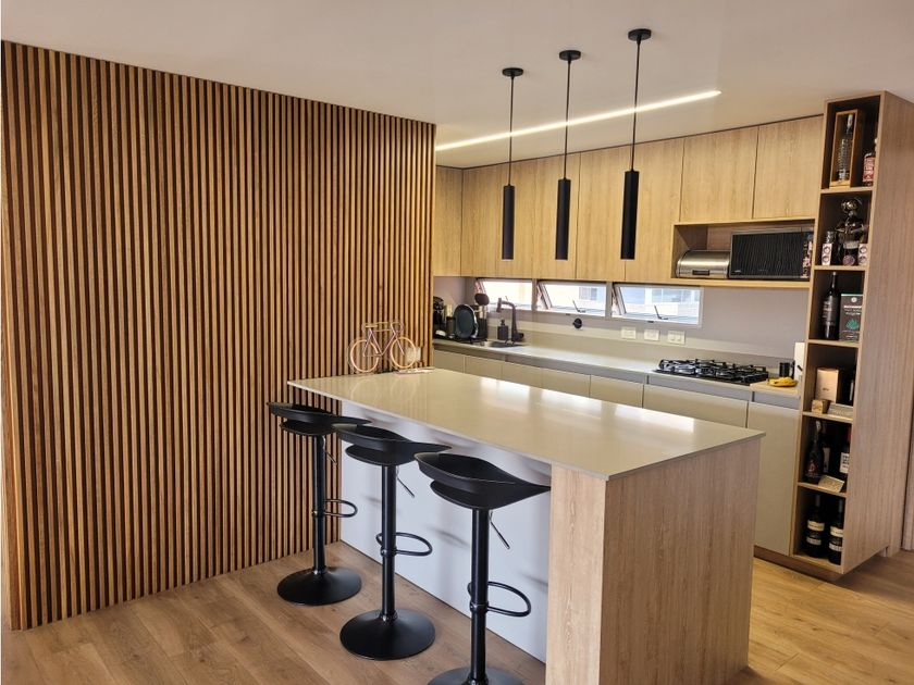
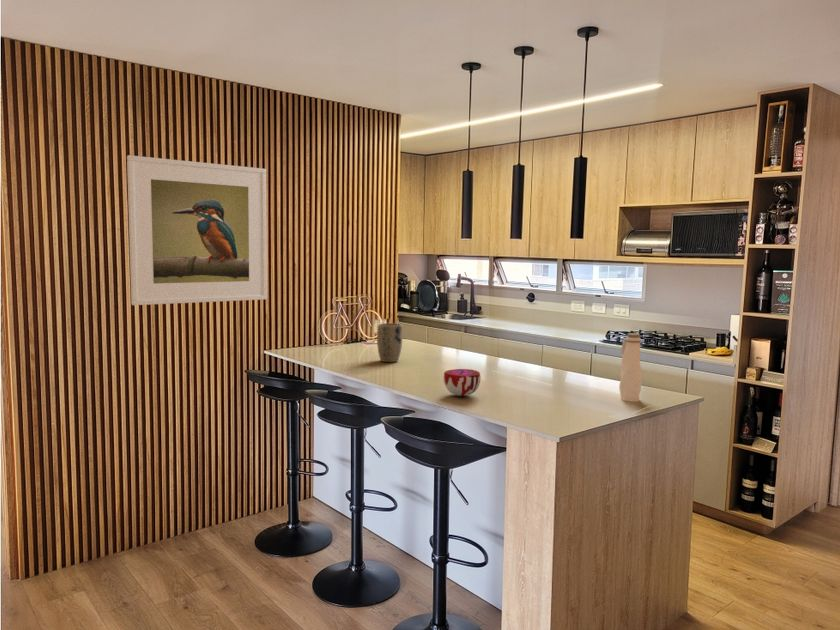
+ water bottle [618,332,643,403]
+ plant pot [376,322,403,363]
+ decorative bowl [443,368,481,397]
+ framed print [126,154,268,306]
